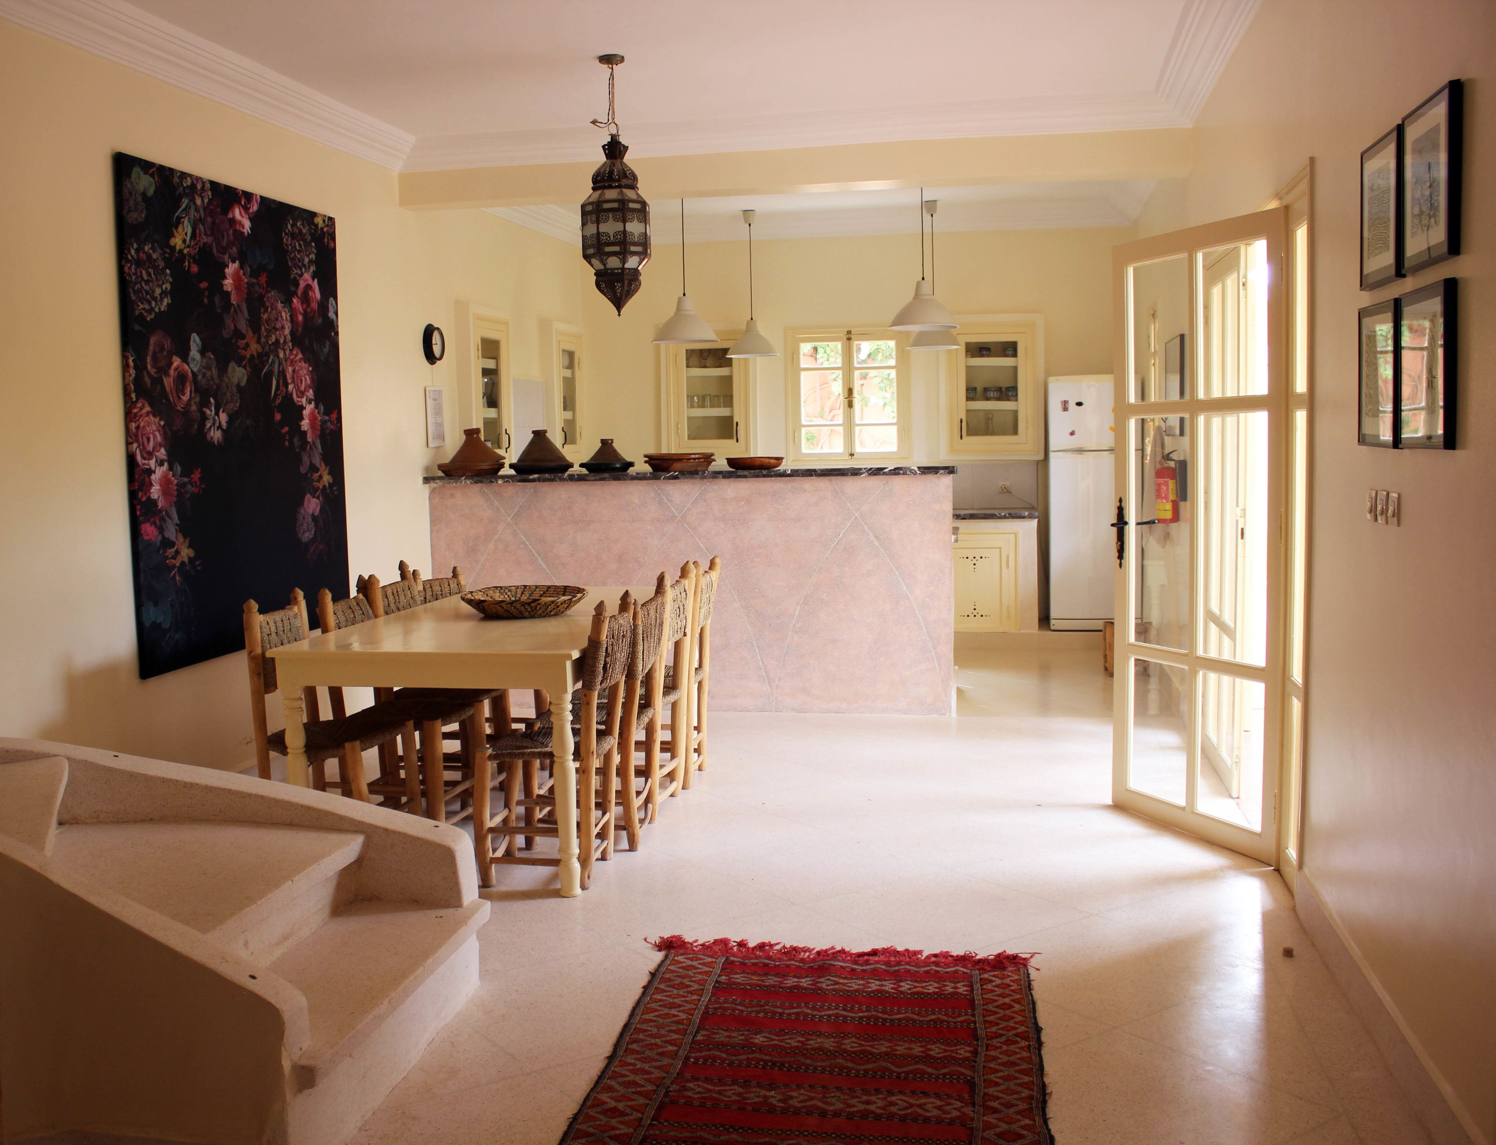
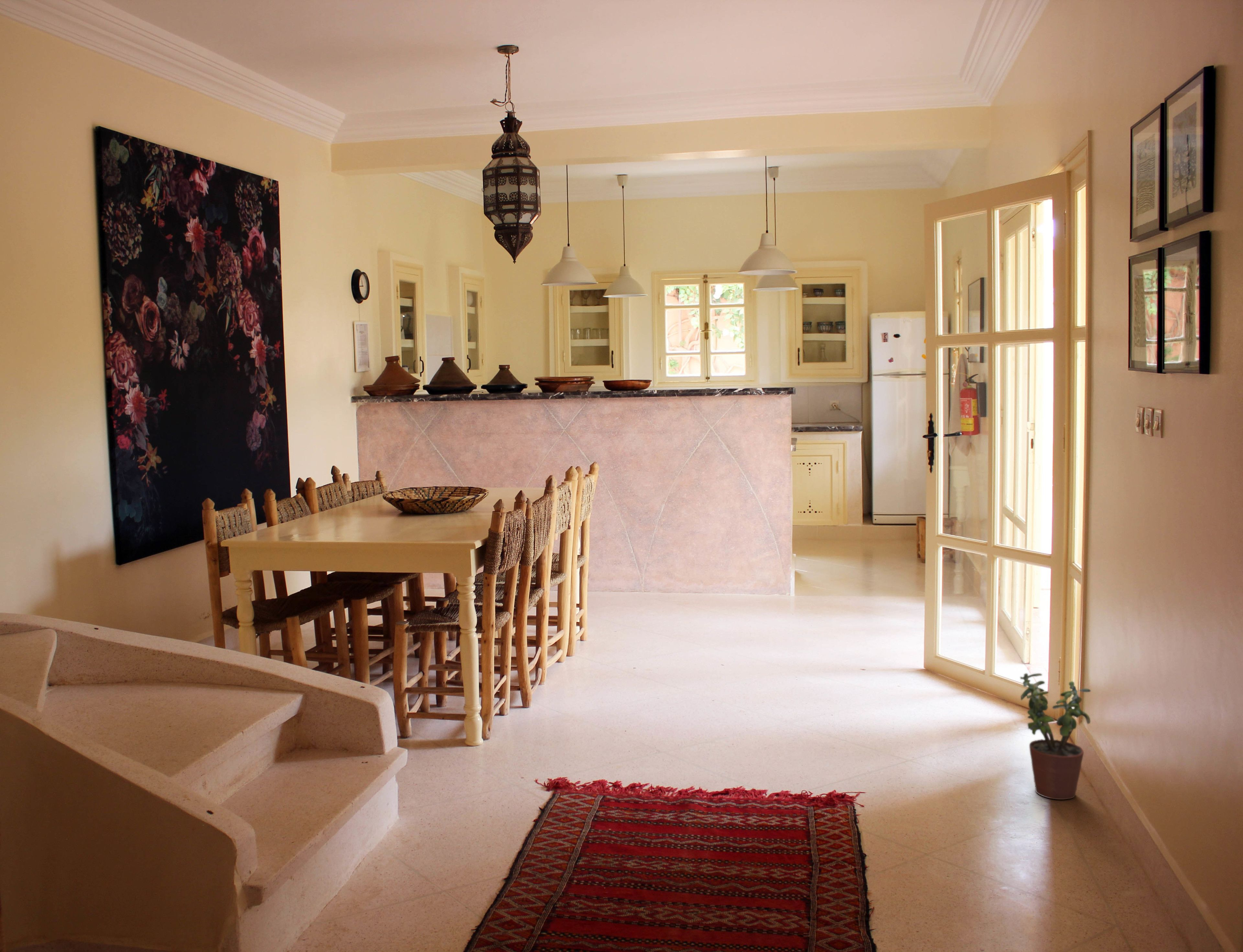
+ potted plant [1020,673,1091,800]
